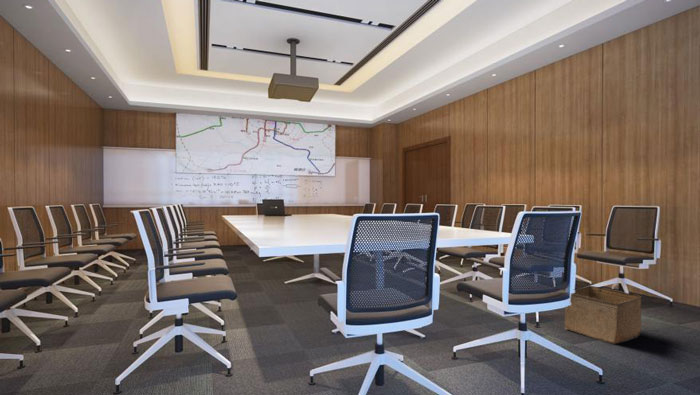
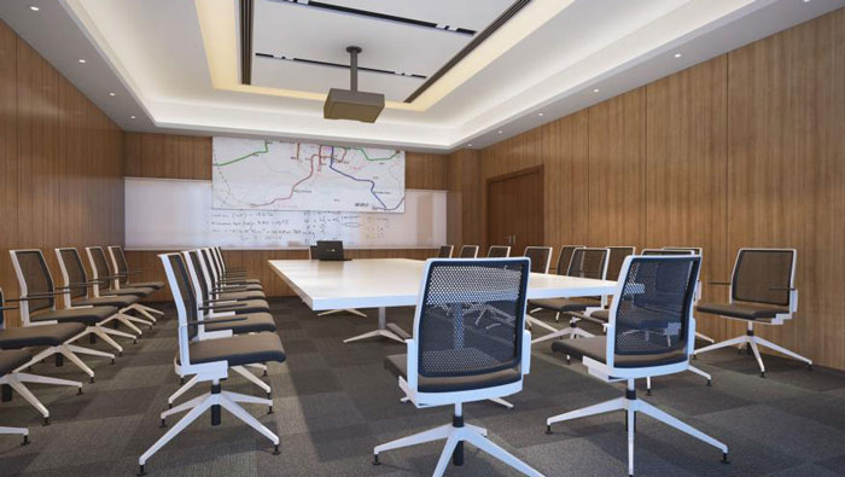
- storage bin [564,284,643,345]
